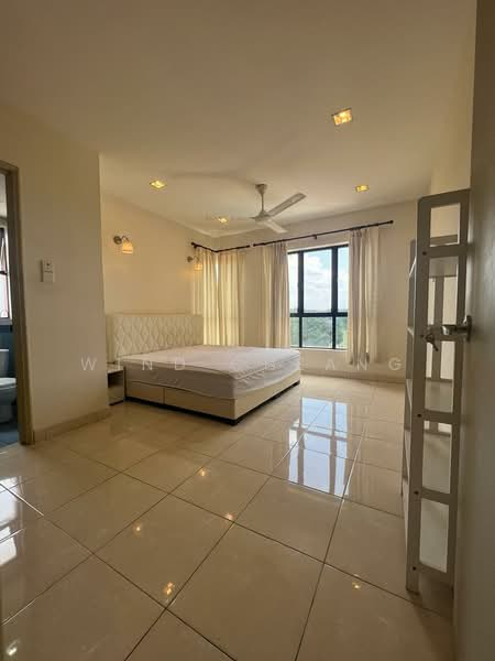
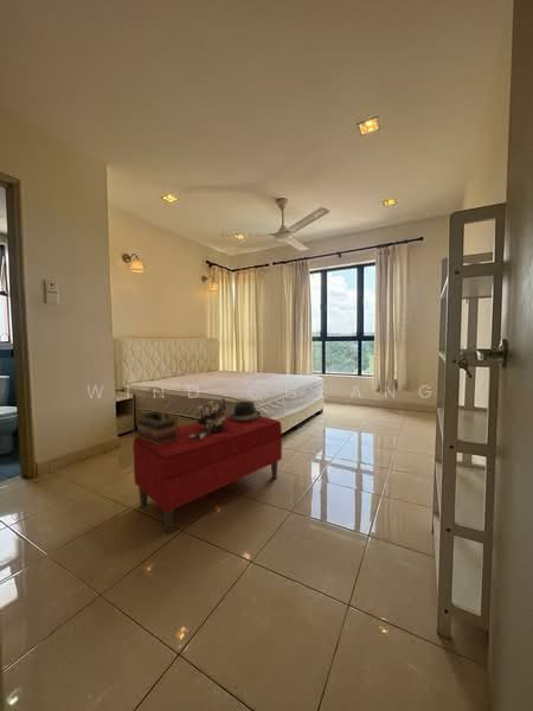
+ fedora [230,401,262,421]
+ woven basket [135,385,178,444]
+ ruined building [190,397,227,438]
+ bench [131,414,283,534]
